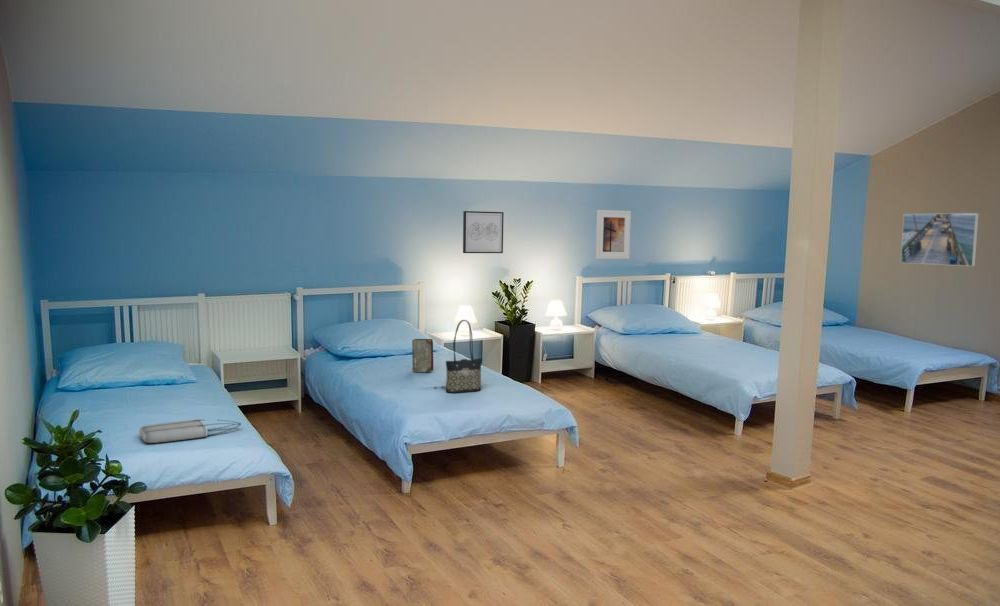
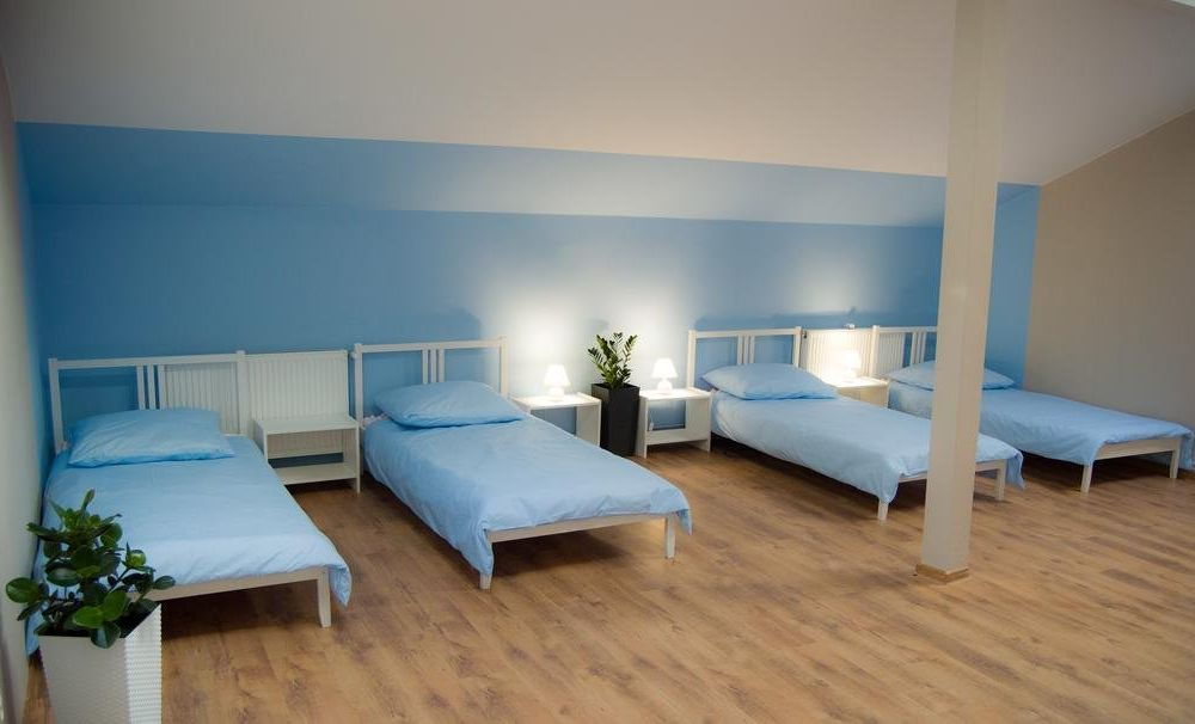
- wall art [462,210,505,254]
- tote bag [139,418,242,444]
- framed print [900,212,980,267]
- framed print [595,209,632,260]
- book [411,338,434,373]
- tote bag [445,319,483,394]
